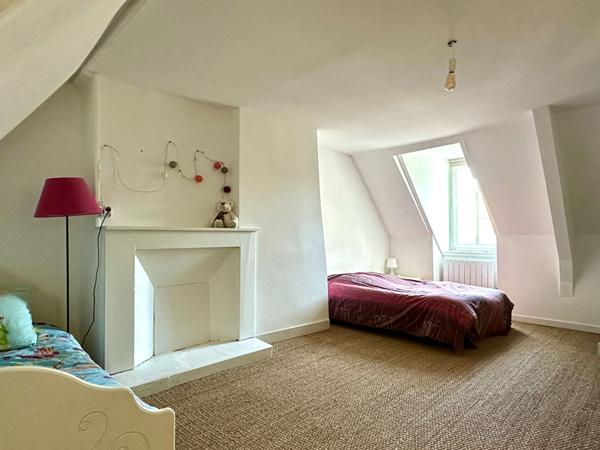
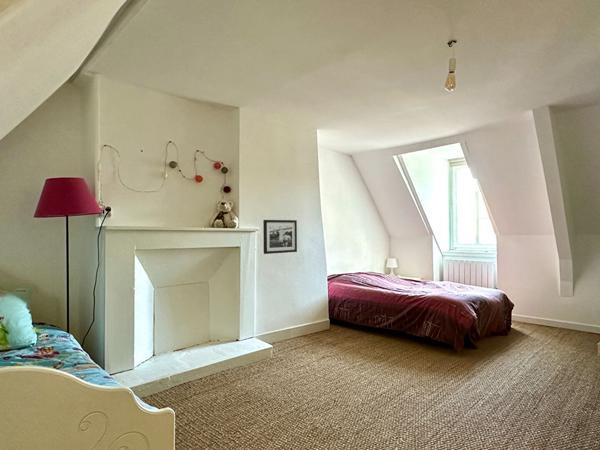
+ picture frame [262,219,298,255]
